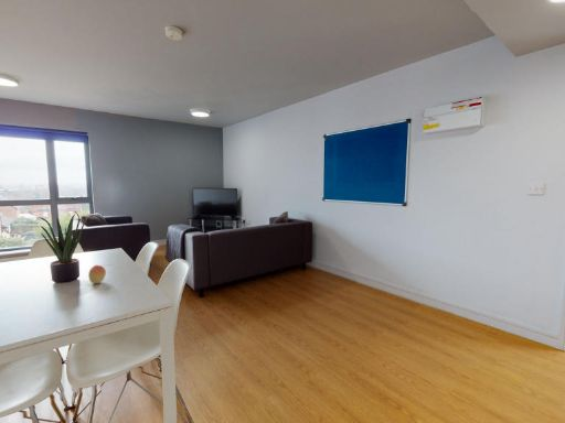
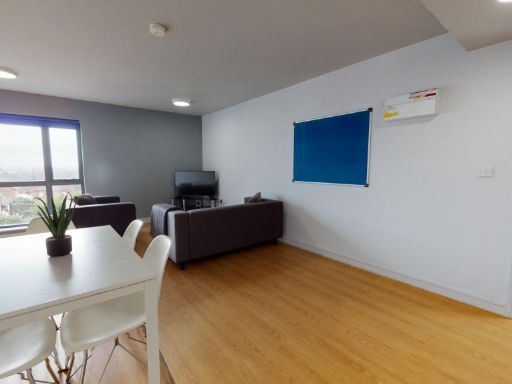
- fruit [87,264,107,284]
